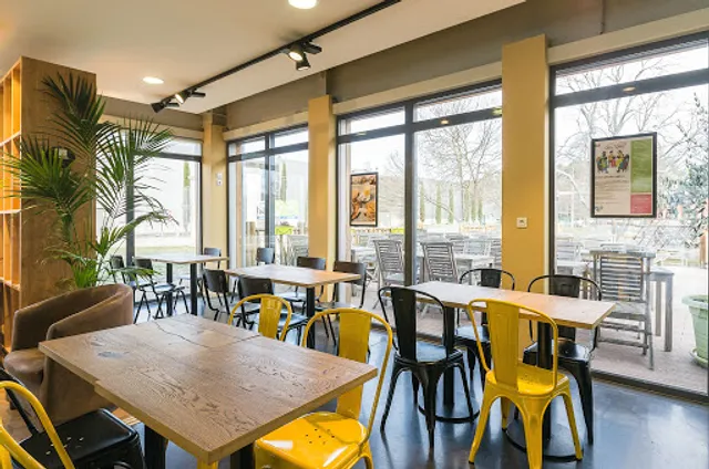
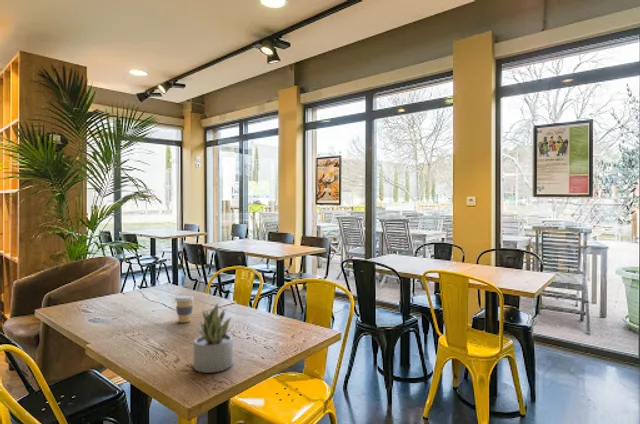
+ succulent plant [193,302,234,374]
+ coffee cup [174,294,195,323]
